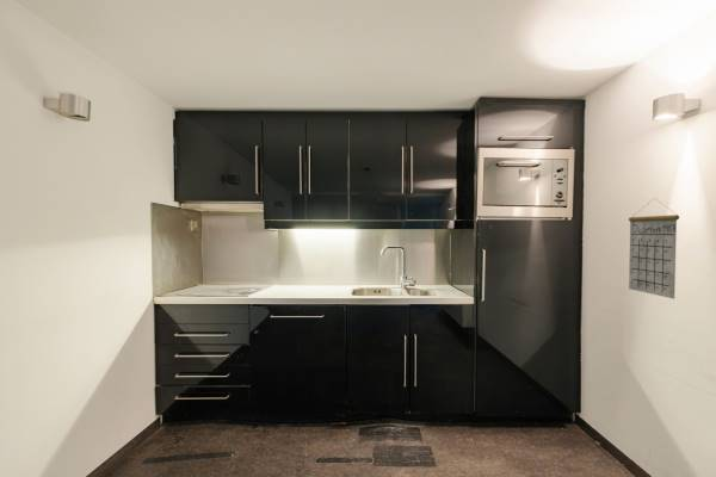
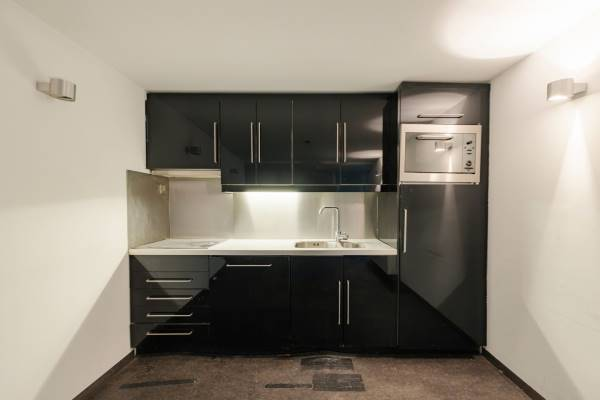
- calendar [628,198,680,301]
